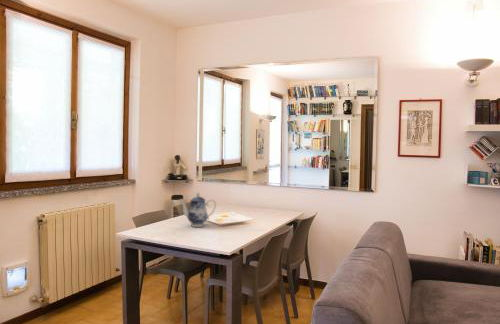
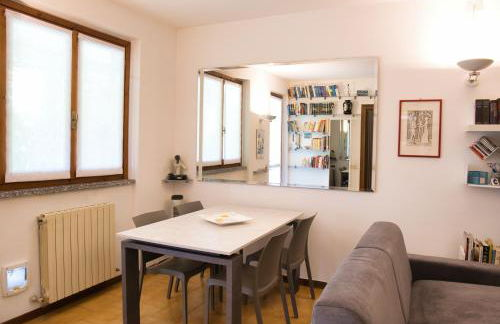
- teapot [179,191,217,228]
